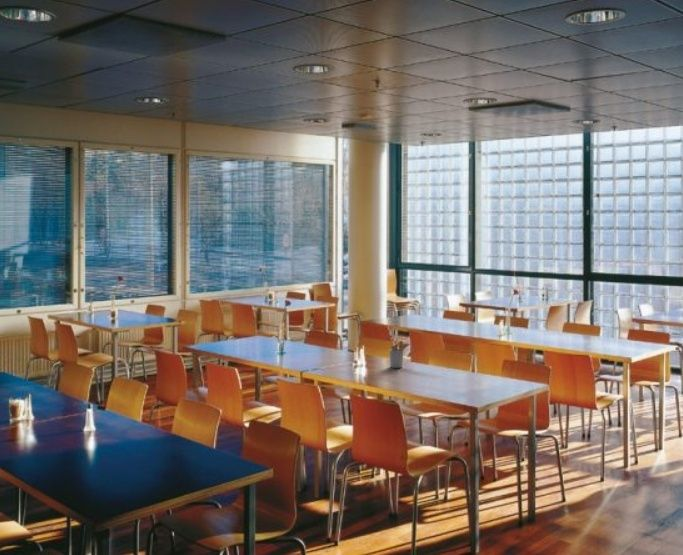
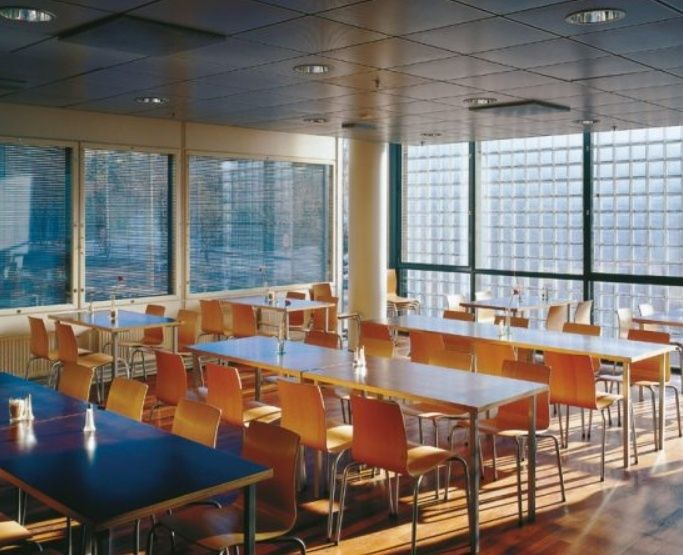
- utensil holder [389,340,411,369]
